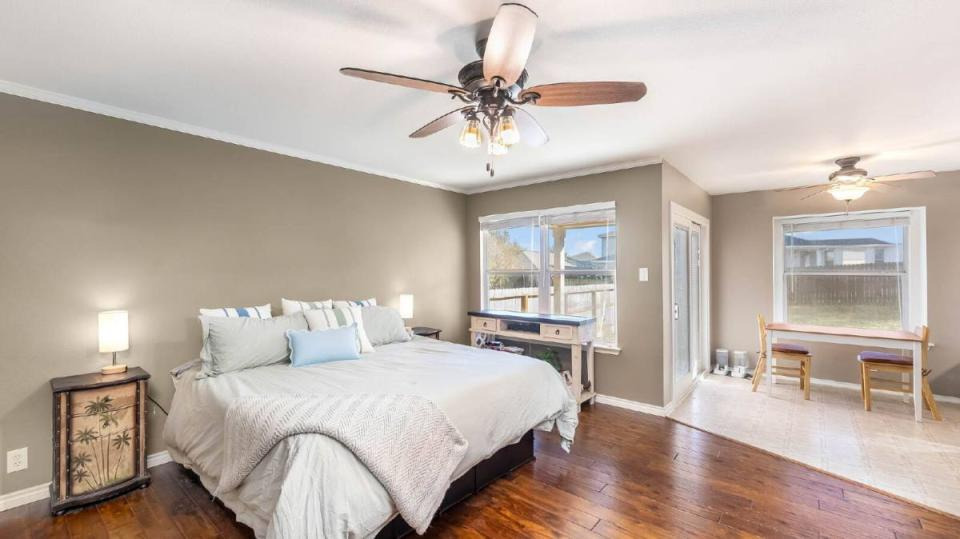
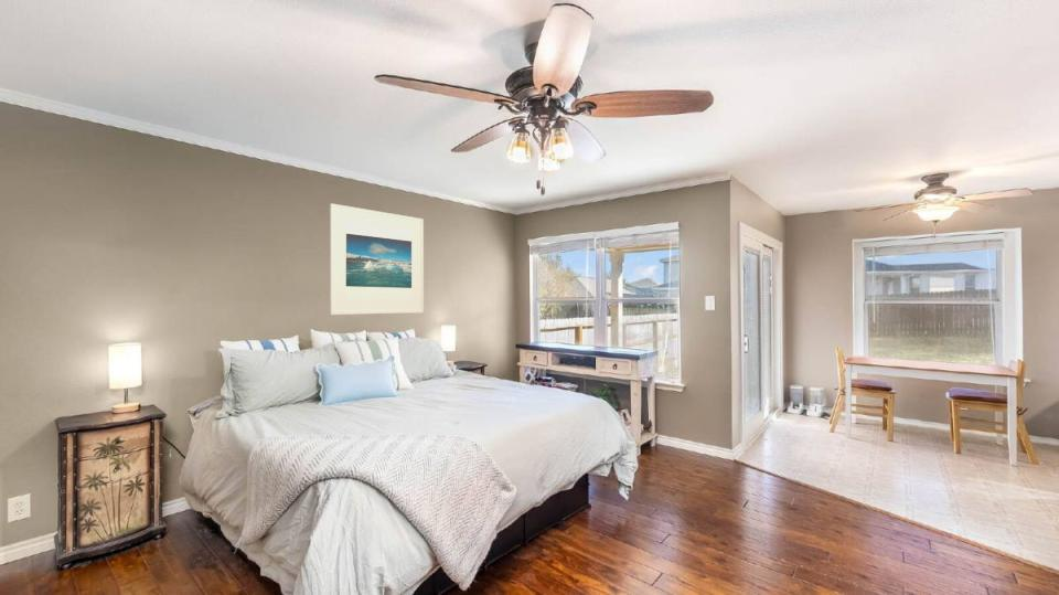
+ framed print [329,202,425,316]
